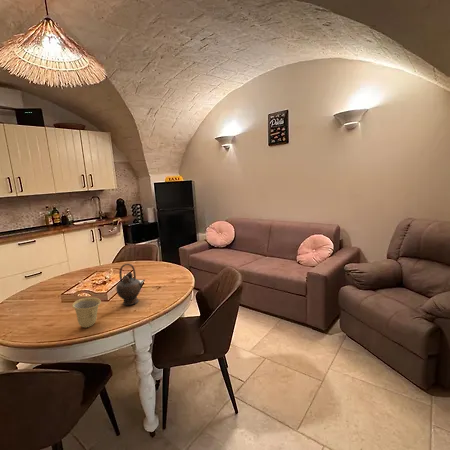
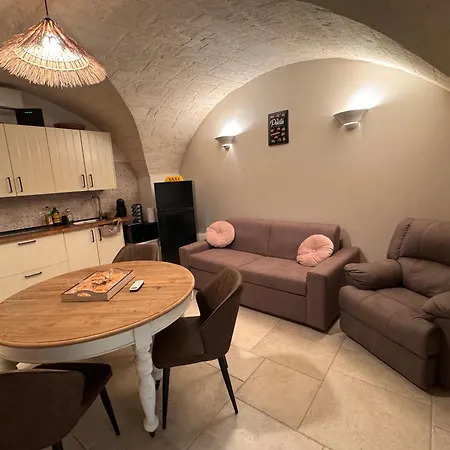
- teapot [115,263,146,306]
- cup [71,296,102,328]
